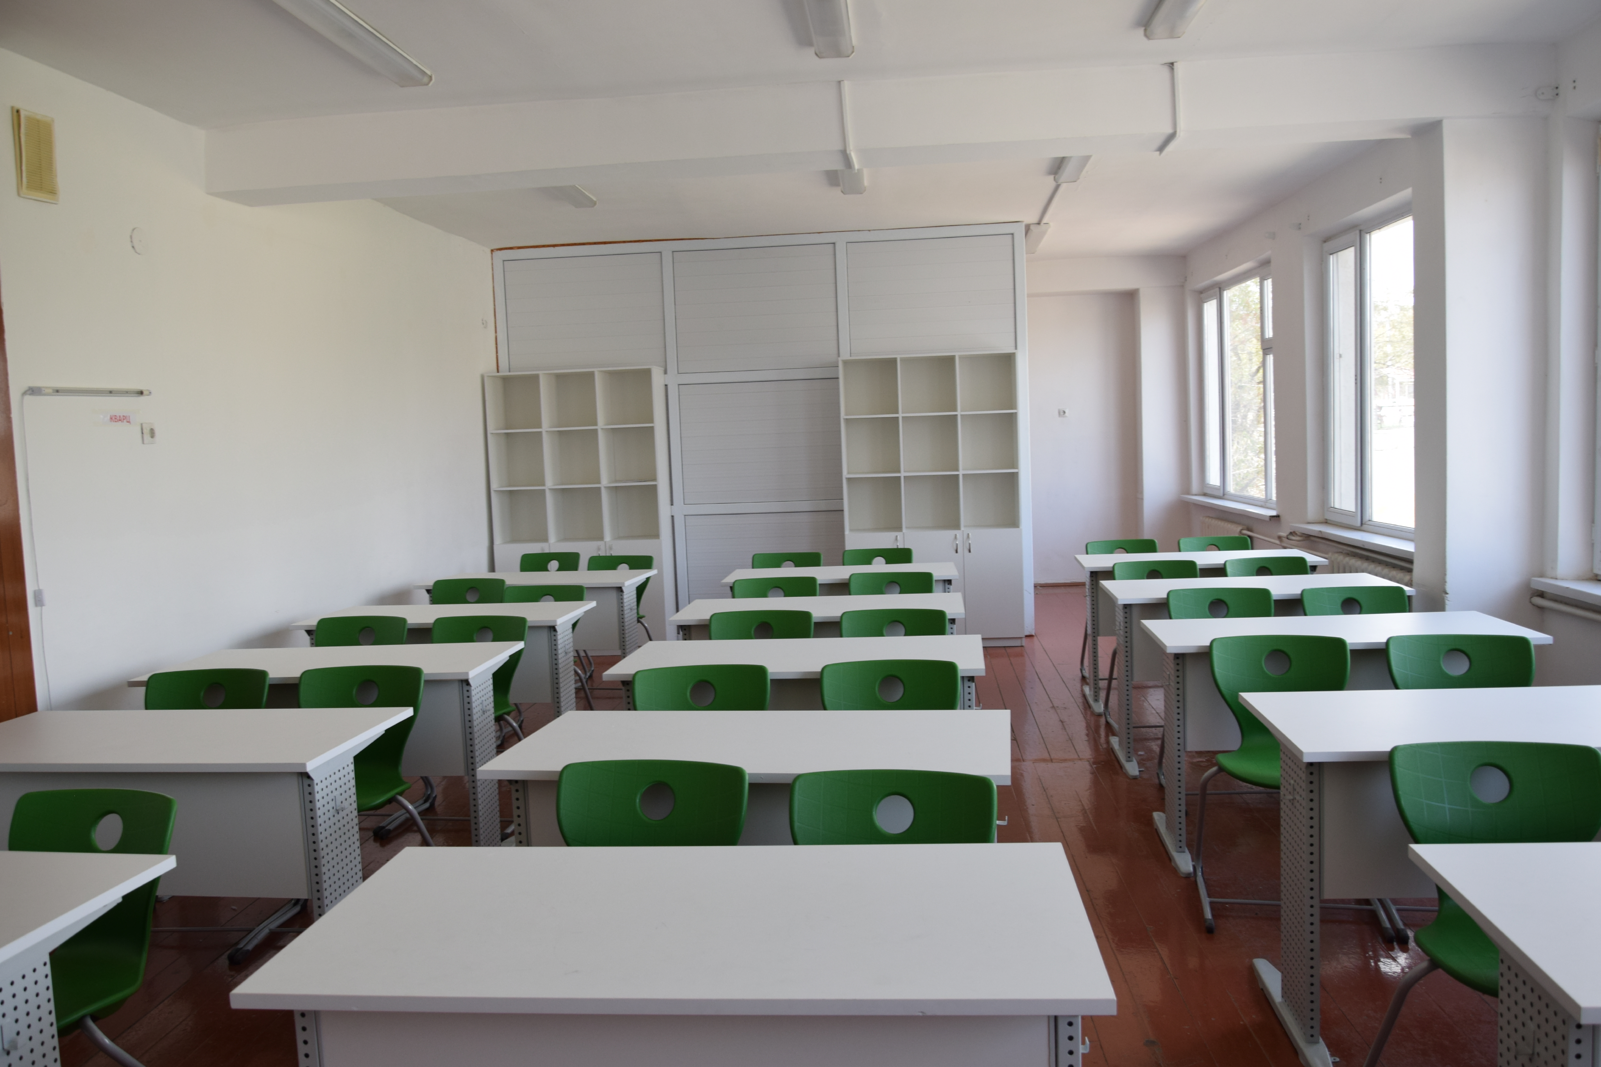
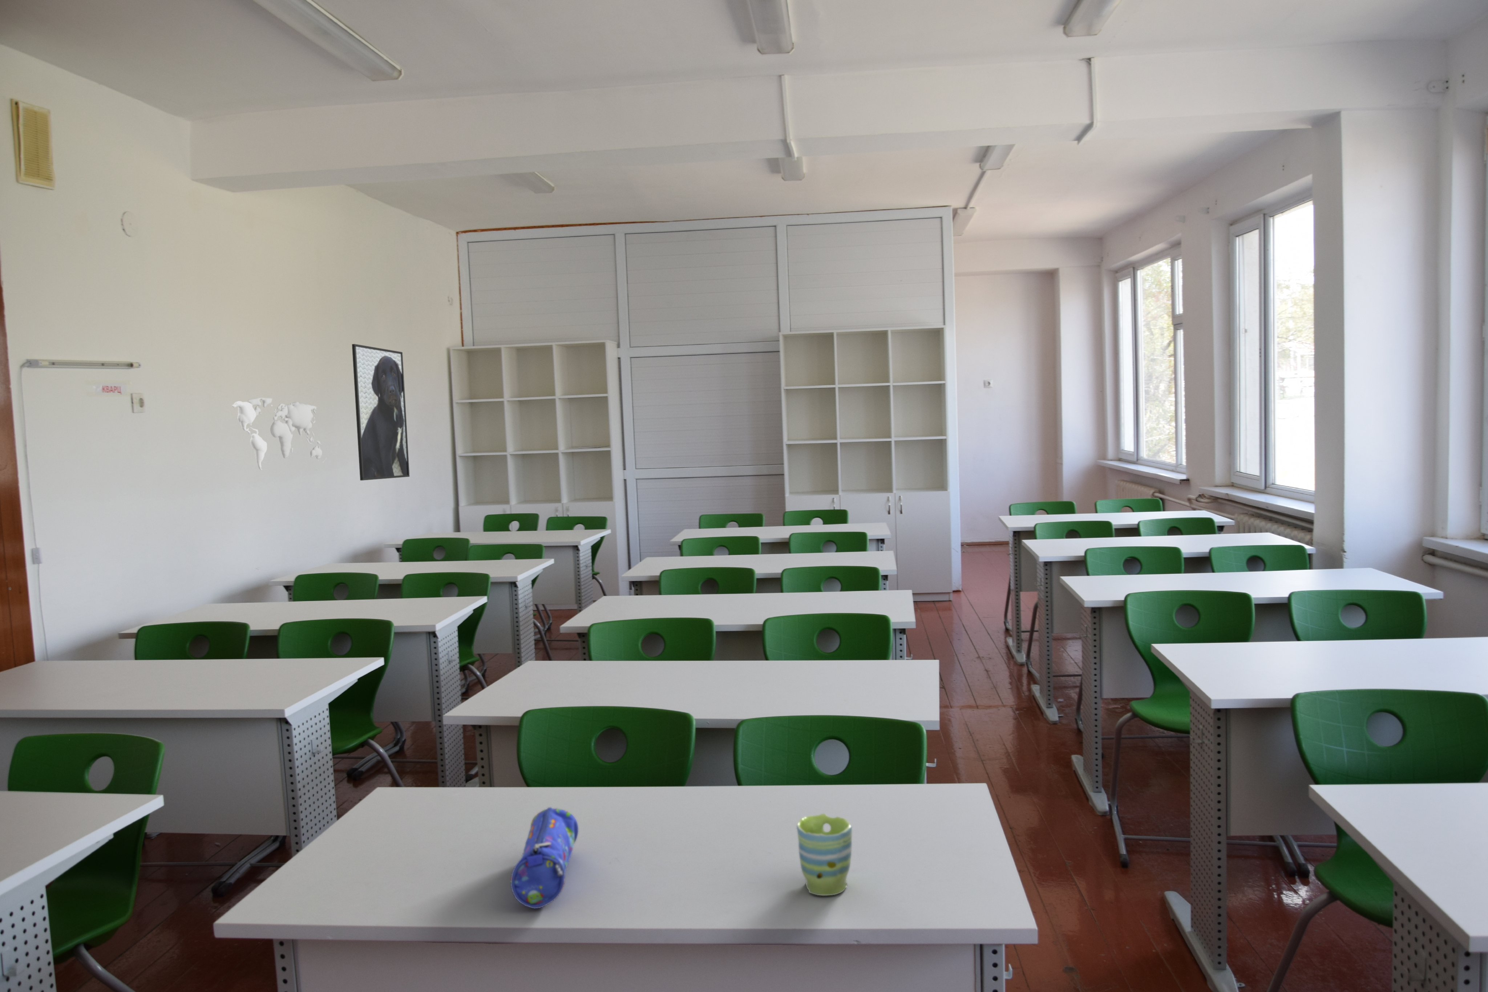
+ pencil case [510,807,579,909]
+ mug [796,813,852,896]
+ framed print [352,343,410,480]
+ world map [231,397,327,471]
